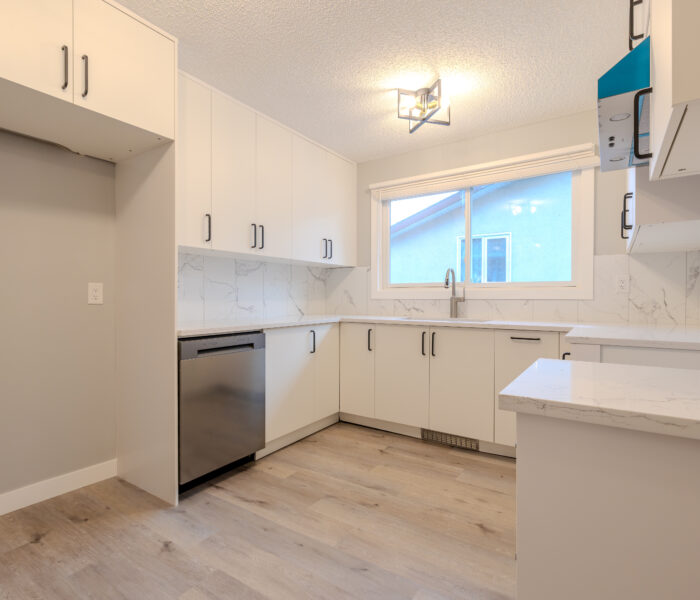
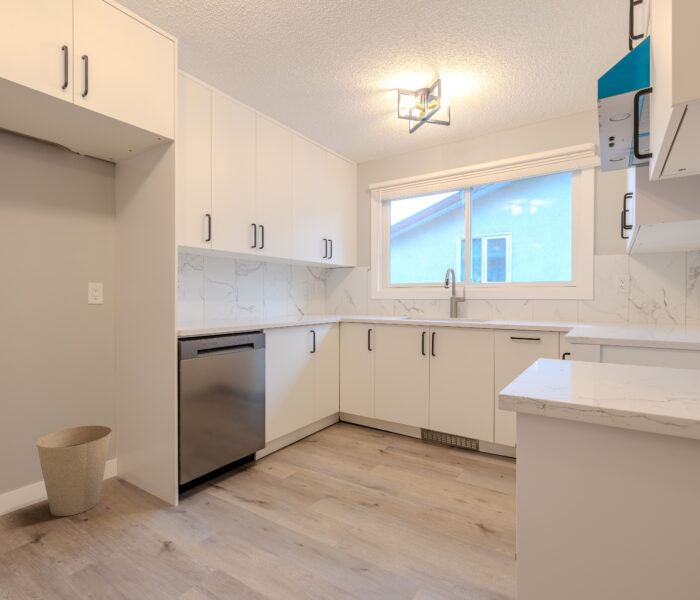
+ trash can [35,425,112,517]
